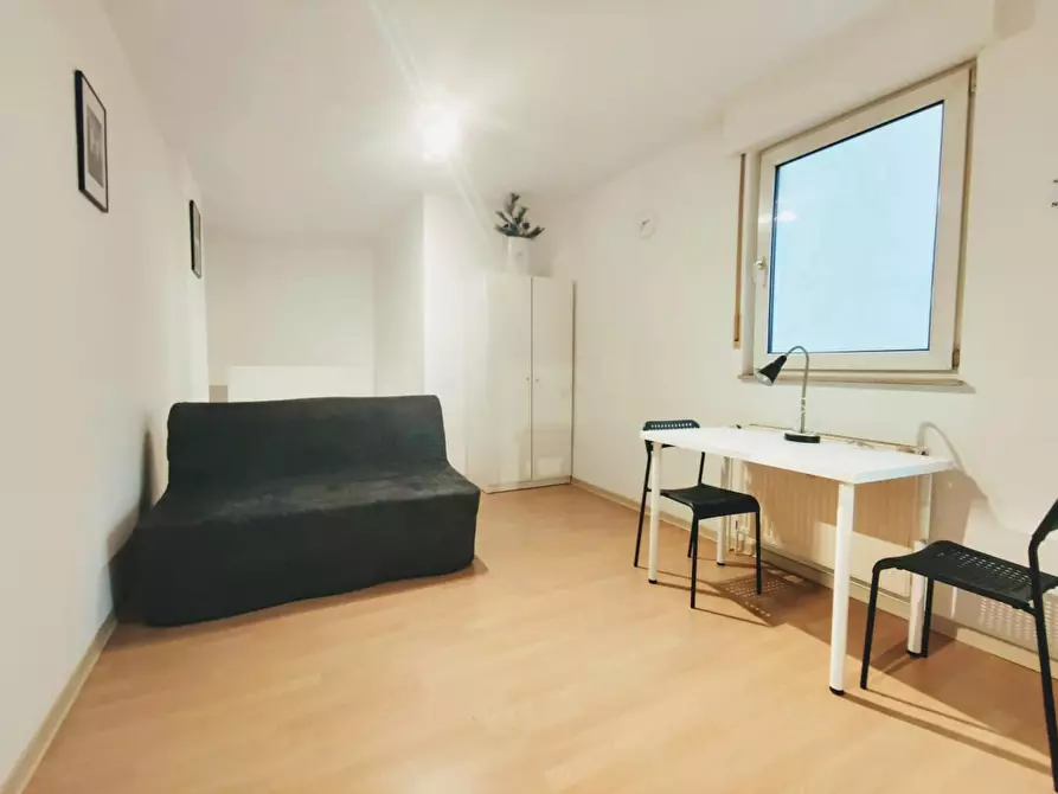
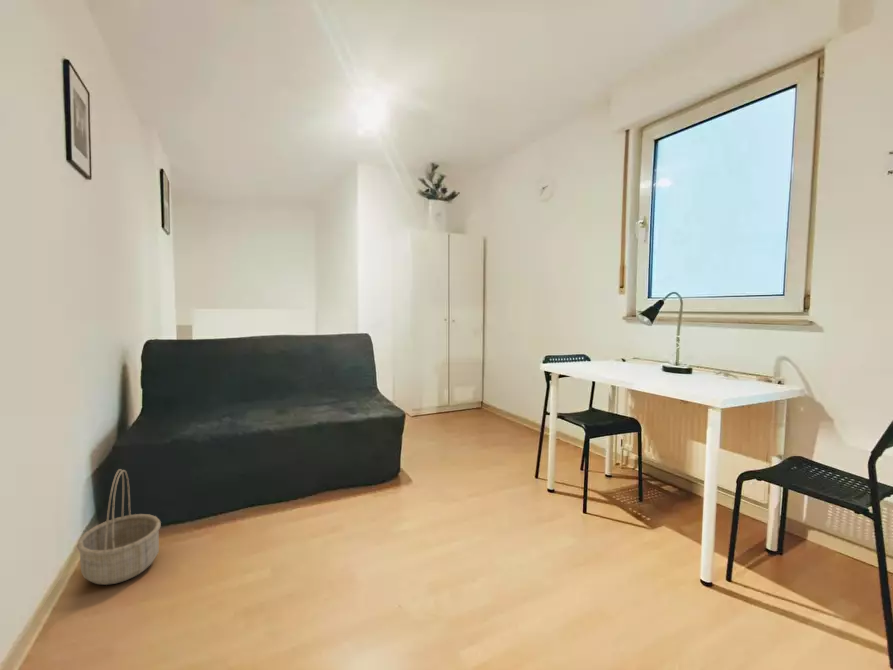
+ basket [76,468,162,586]
